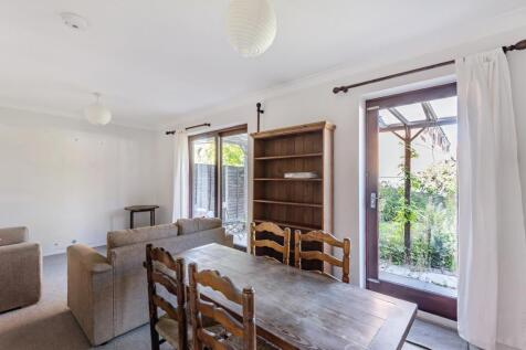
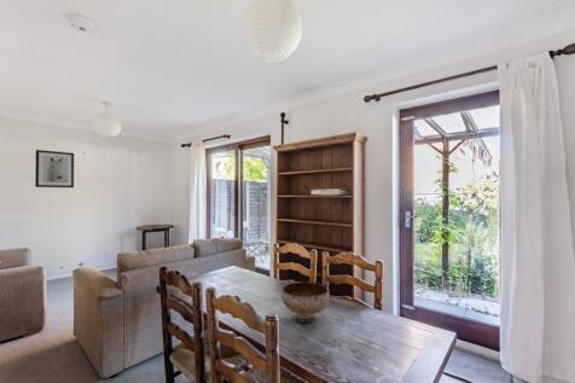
+ wall art [34,149,75,188]
+ bowl [280,280,330,324]
